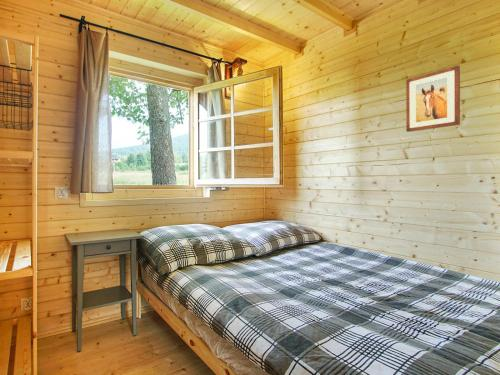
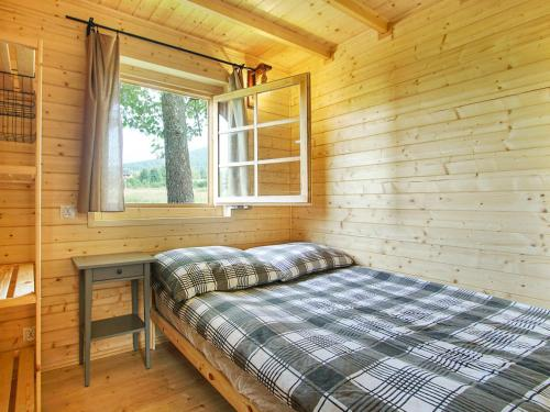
- wall art [405,65,461,133]
